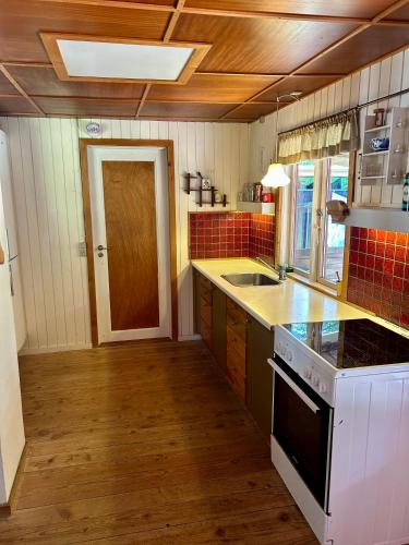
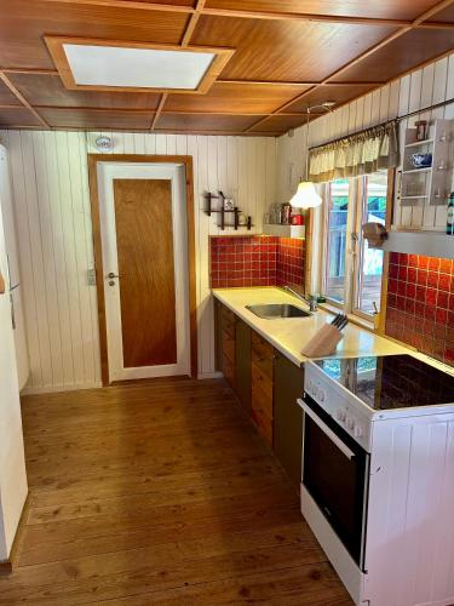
+ knife block [299,311,350,359]
